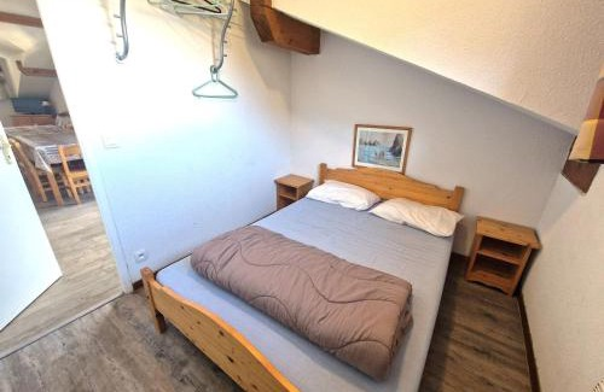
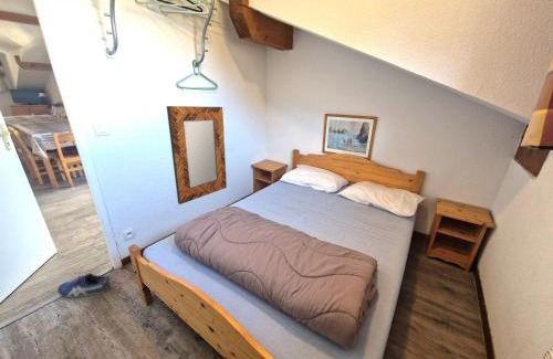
+ home mirror [166,105,228,205]
+ shoe [56,272,111,299]
